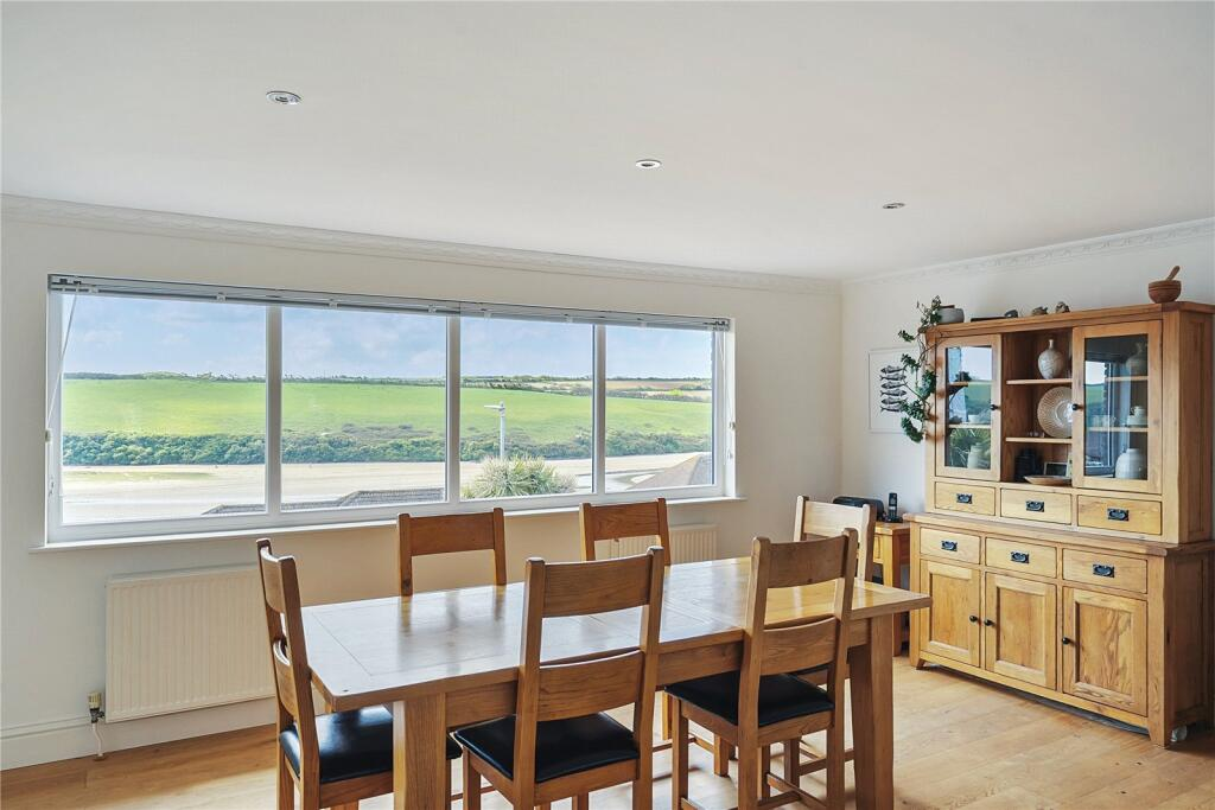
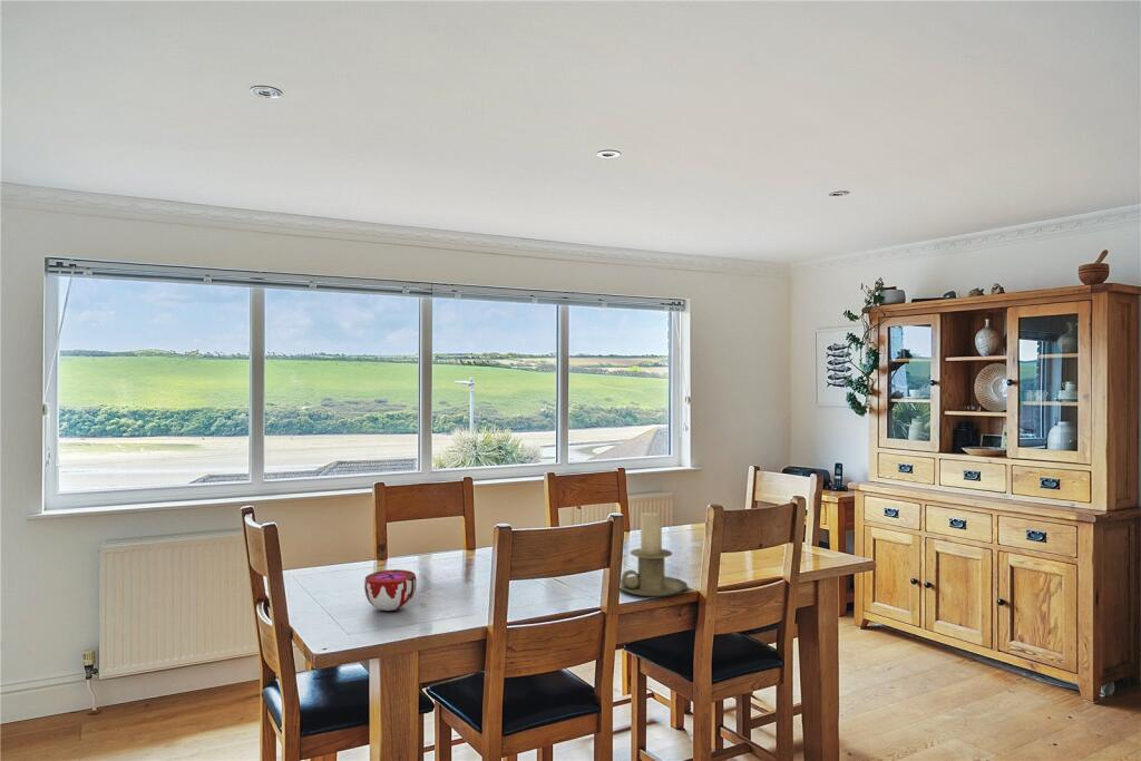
+ candle holder [620,511,689,597]
+ decorative bowl [363,568,418,612]
